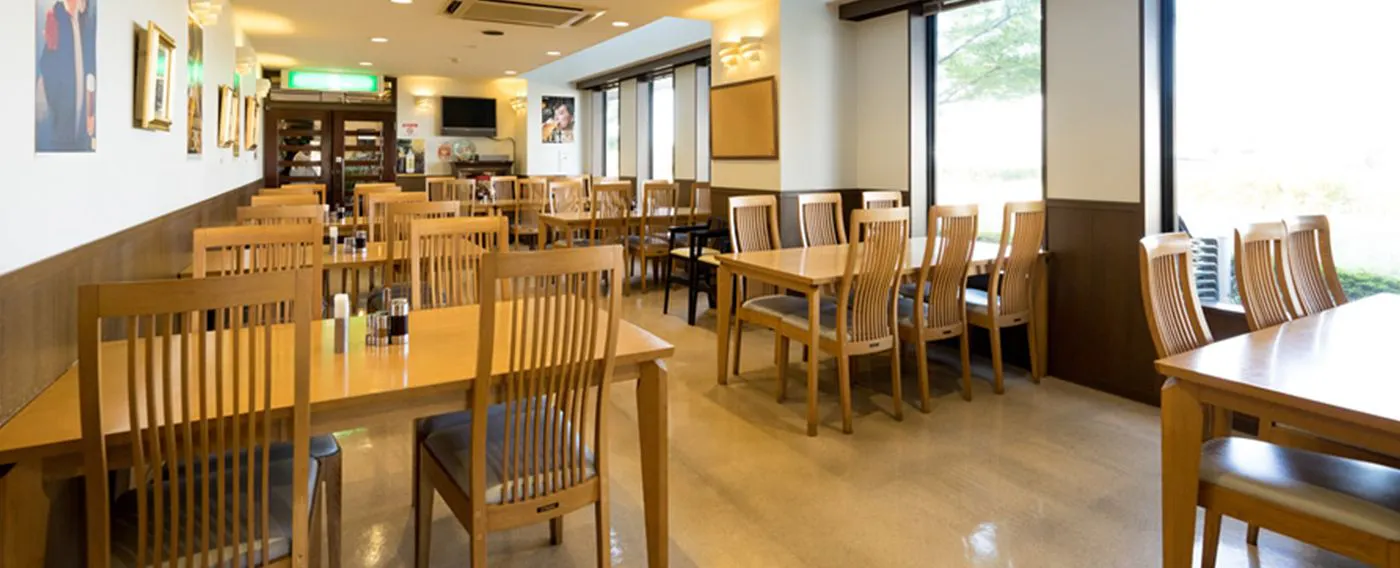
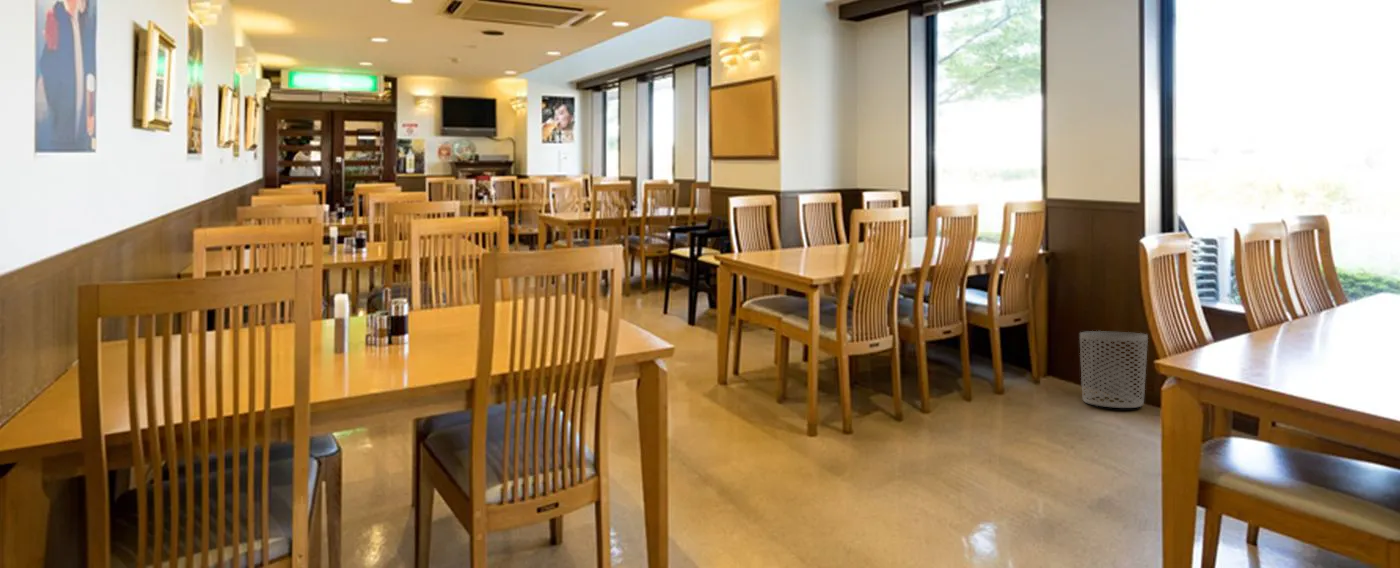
+ waste bin [1079,330,1149,409]
